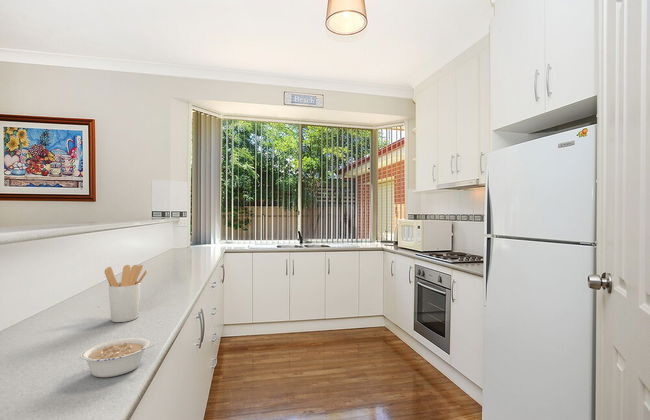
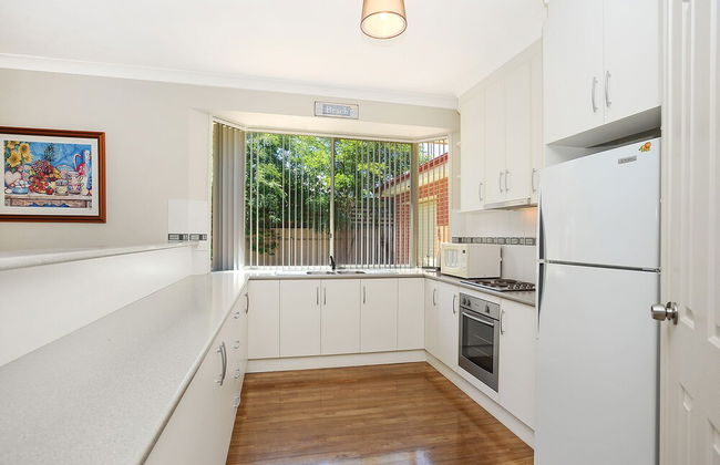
- legume [79,337,156,378]
- utensil holder [104,264,148,323]
